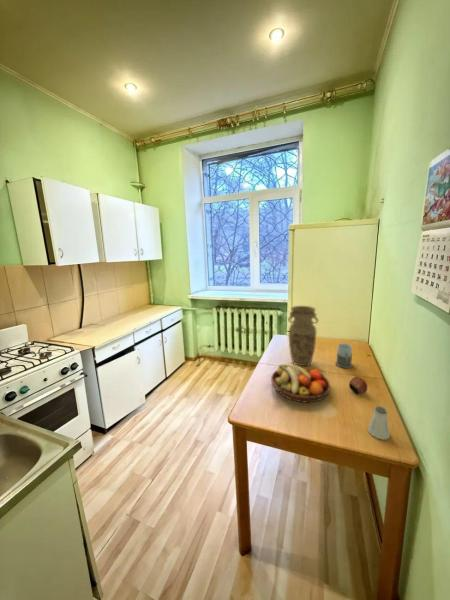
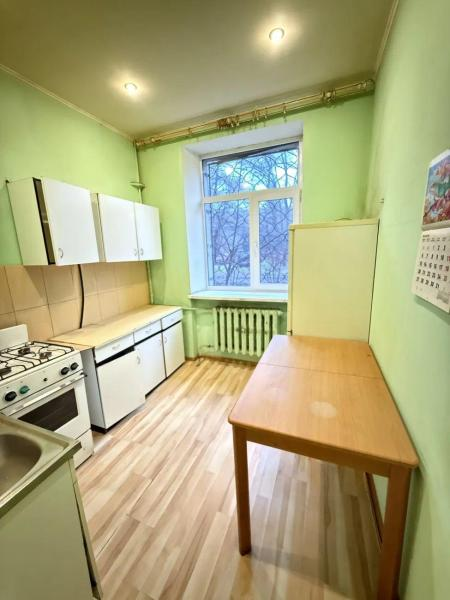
- saltshaker [367,405,391,441]
- apple [348,376,368,396]
- fruit bowl [270,363,332,404]
- vase [287,305,319,367]
- mug [334,343,354,369]
